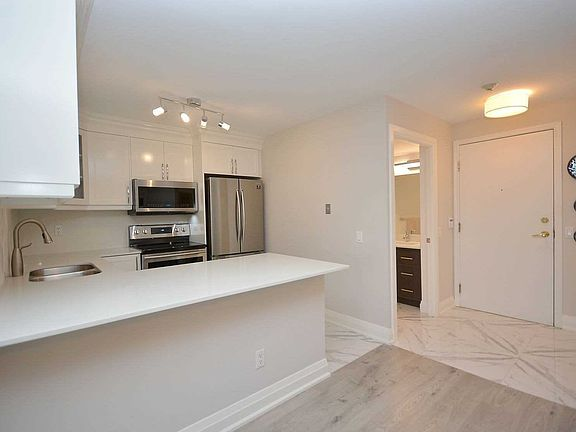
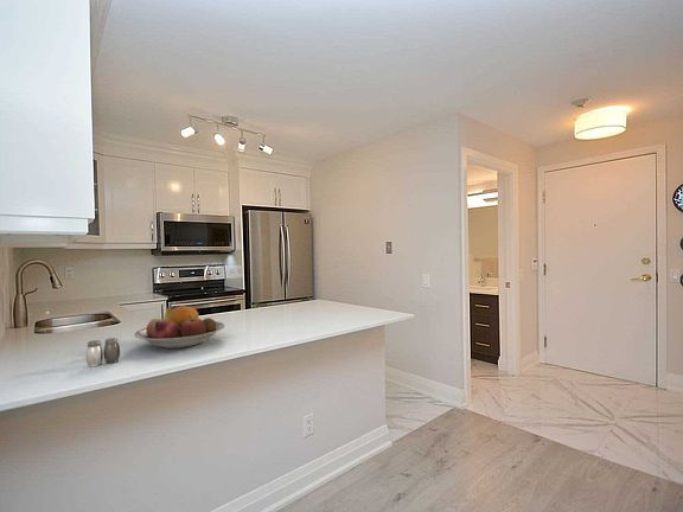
+ fruit bowl [133,305,225,350]
+ salt and pepper shaker [85,337,121,367]
